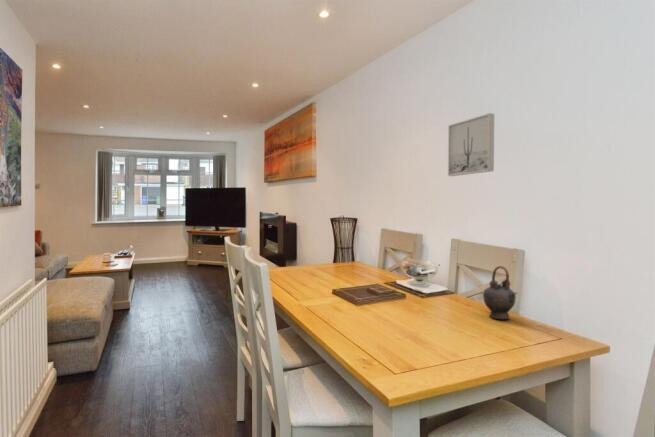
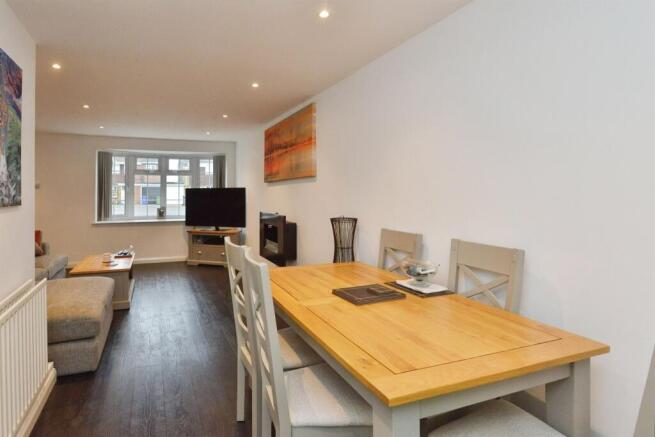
- teapot [482,265,518,320]
- wall art [447,112,495,177]
